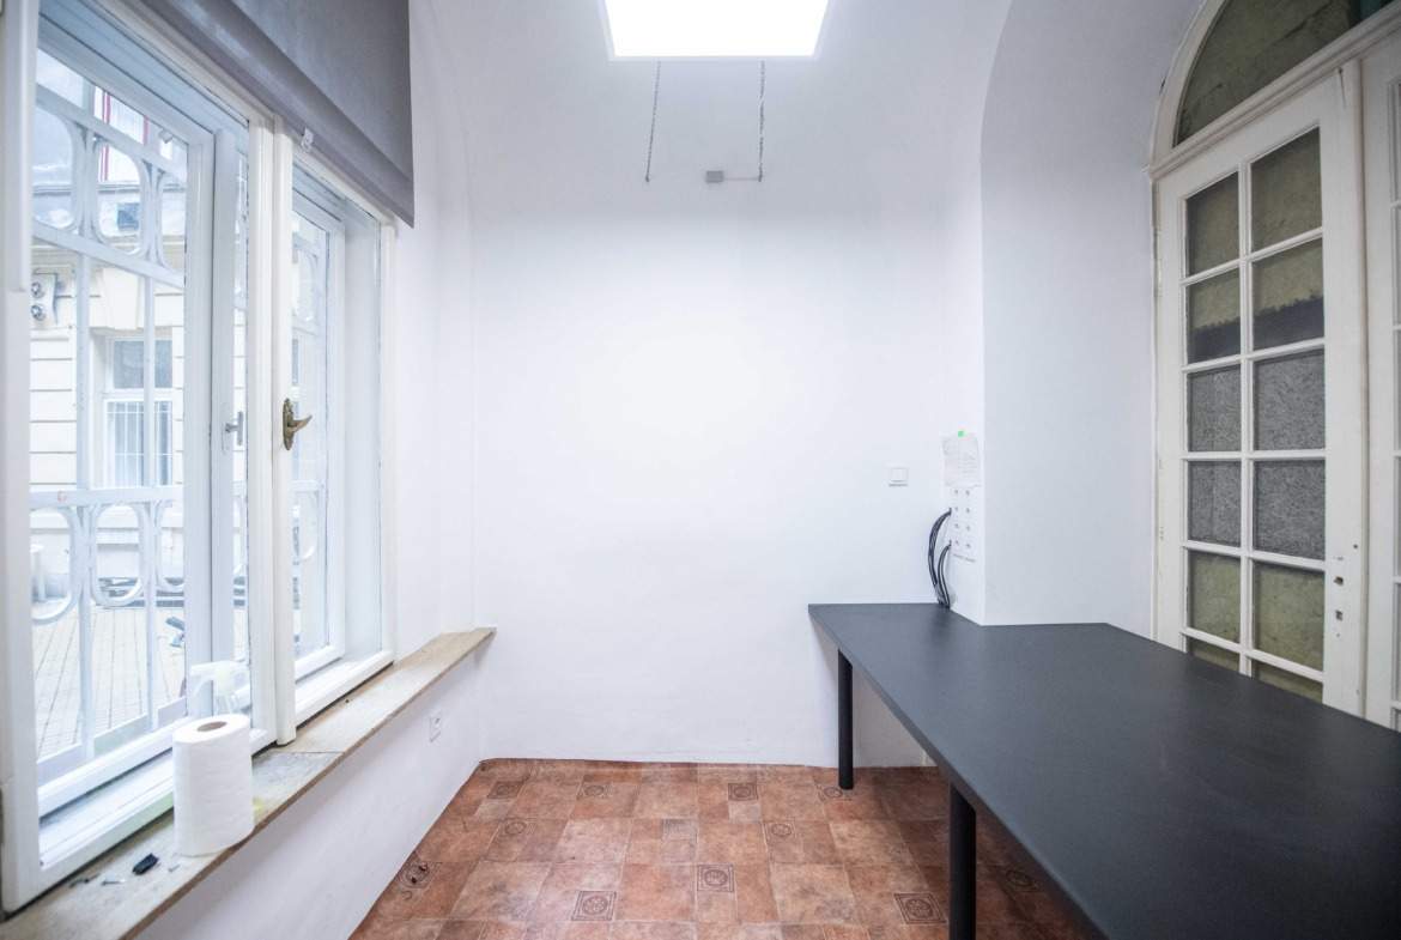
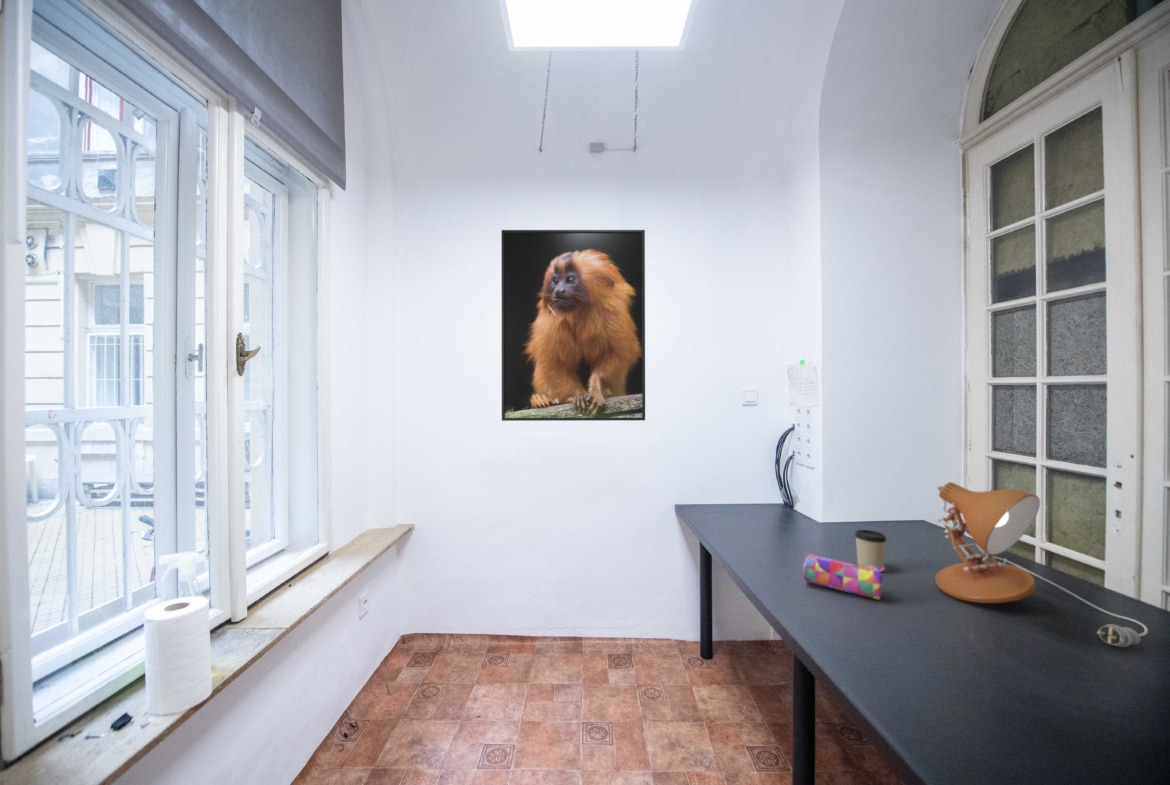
+ cup [854,529,887,573]
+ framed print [501,229,646,422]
+ desk lamp [934,481,1149,648]
+ pencil case [802,553,886,601]
